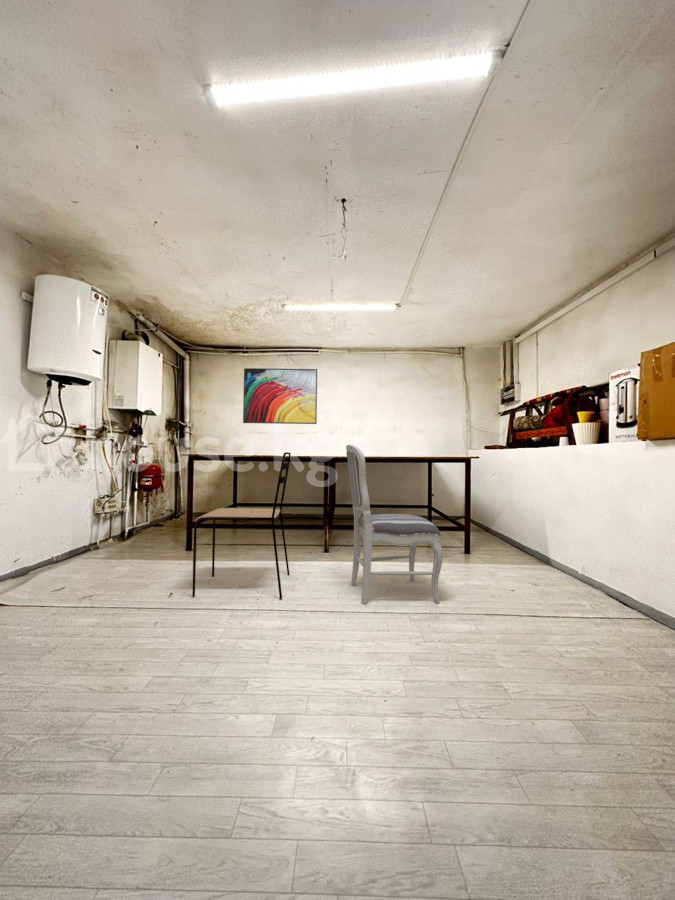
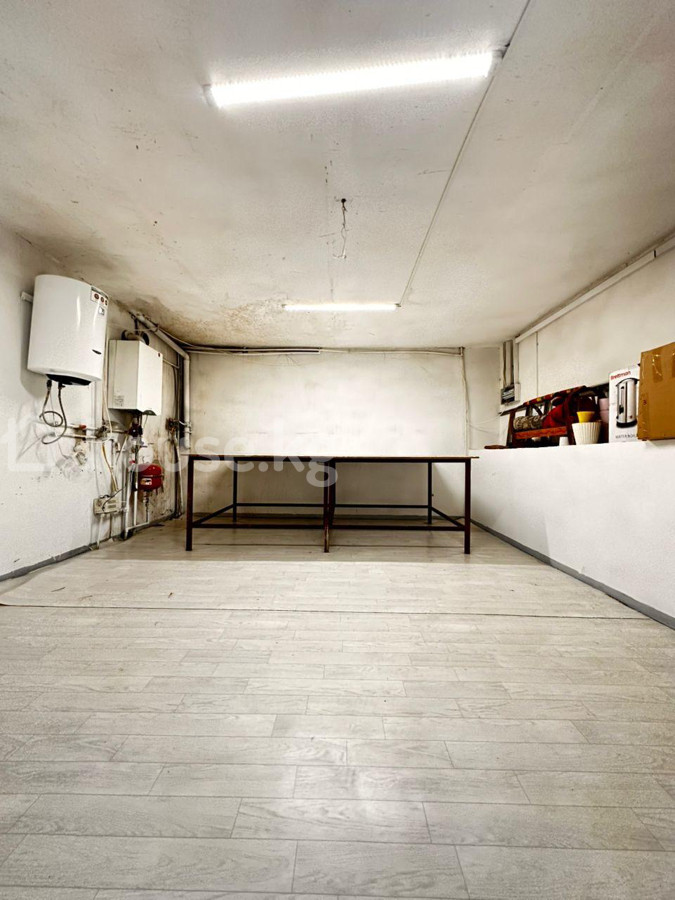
- dining chair [345,443,444,605]
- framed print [242,367,318,425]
- dining chair [191,451,292,600]
